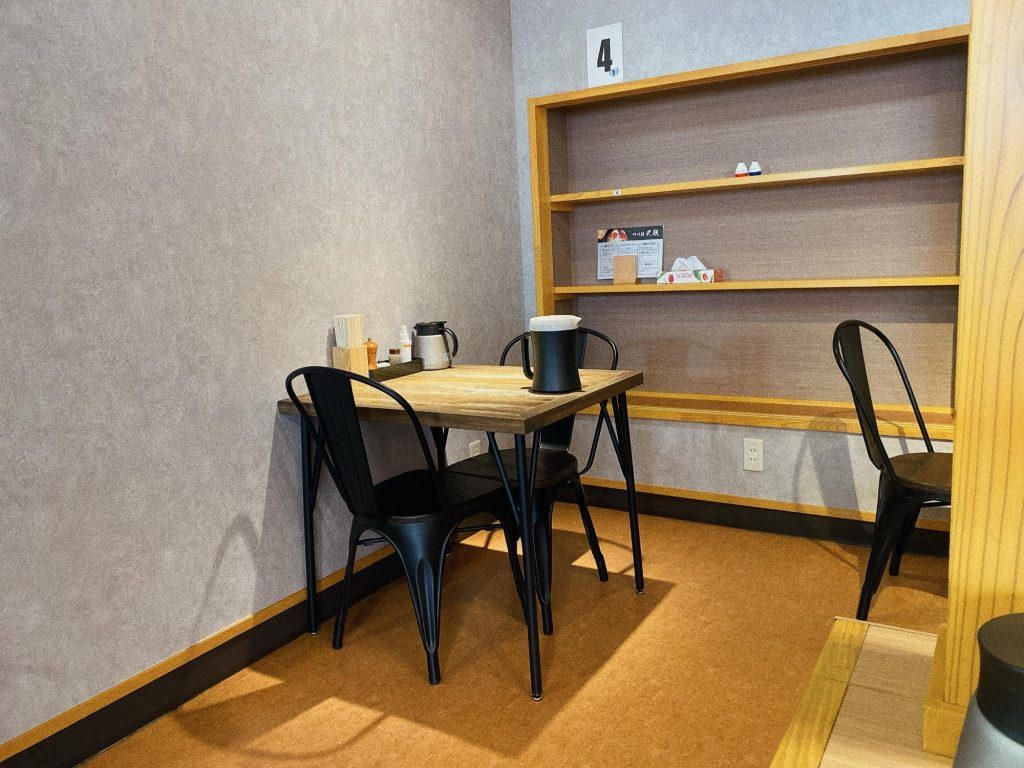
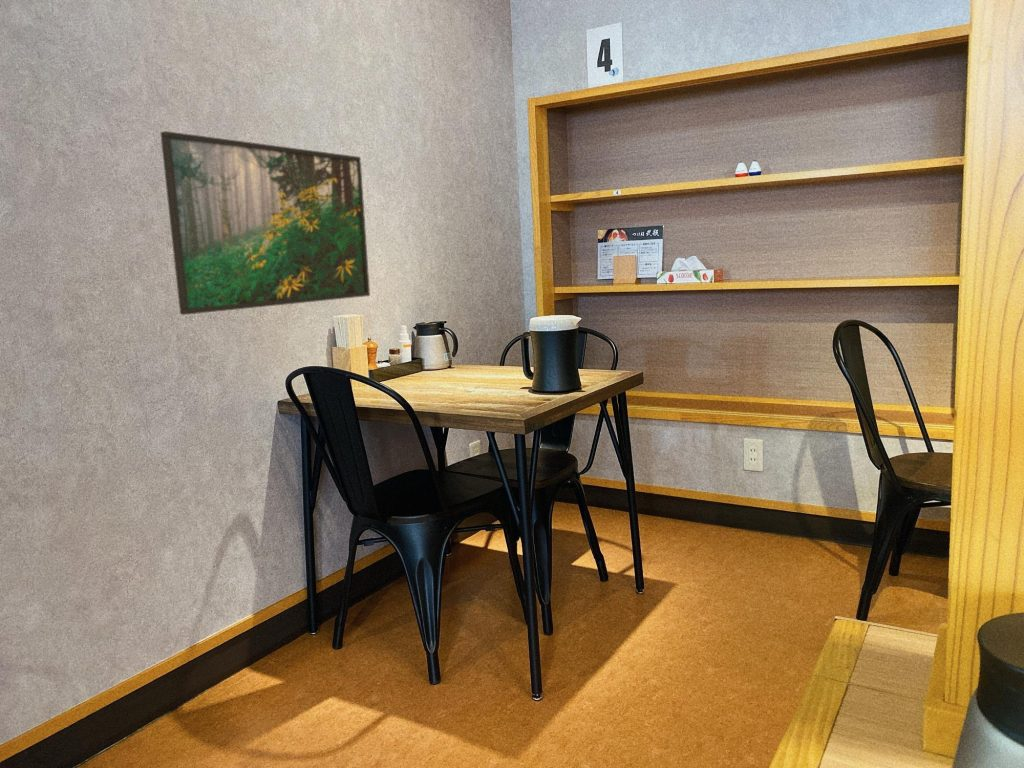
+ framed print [159,130,371,316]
